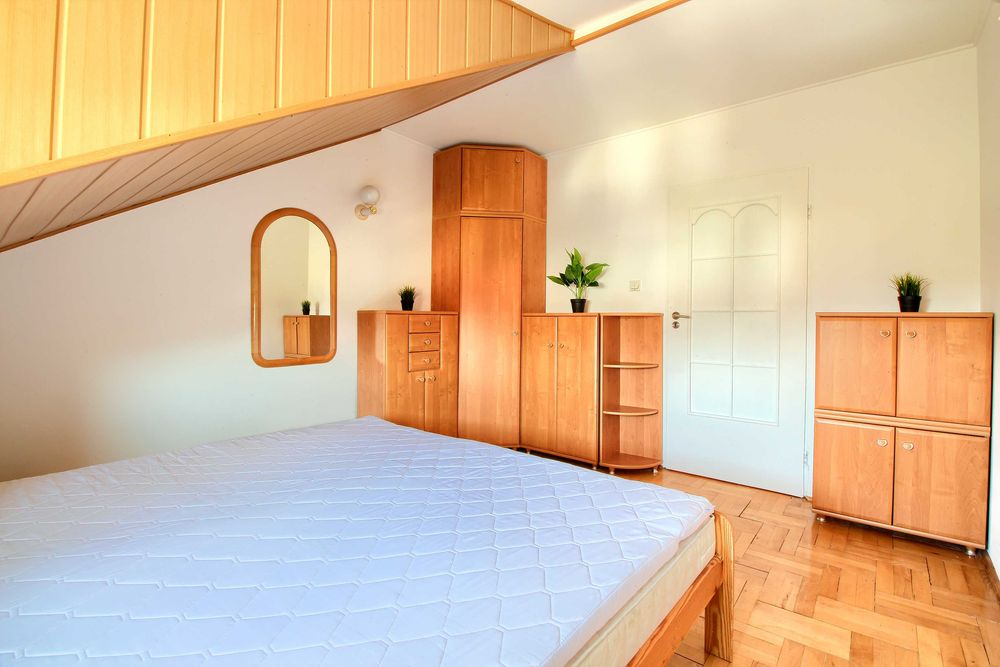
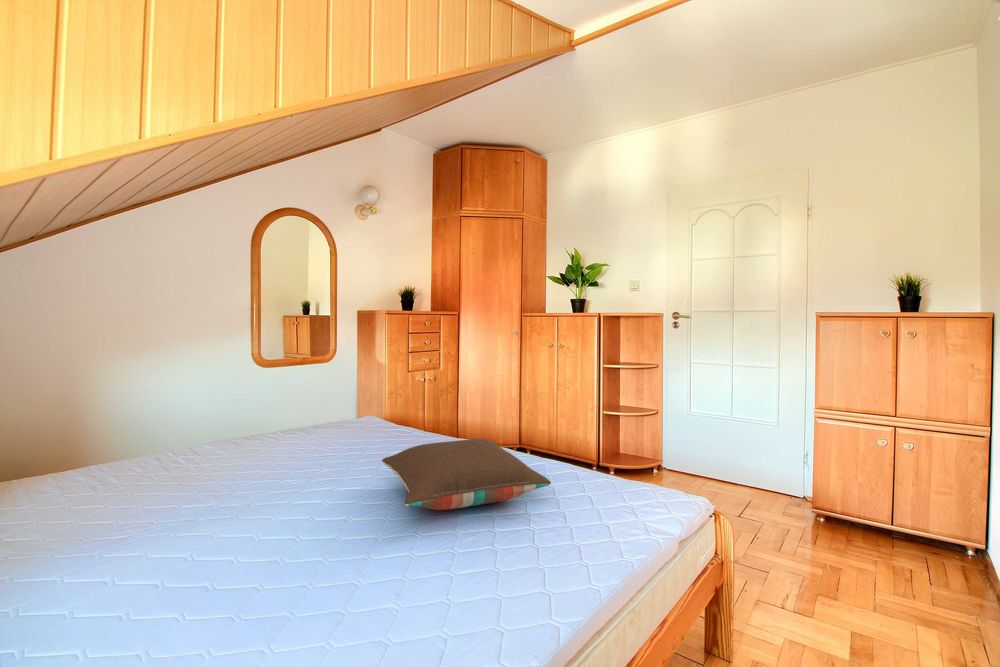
+ pillow [381,438,552,511]
